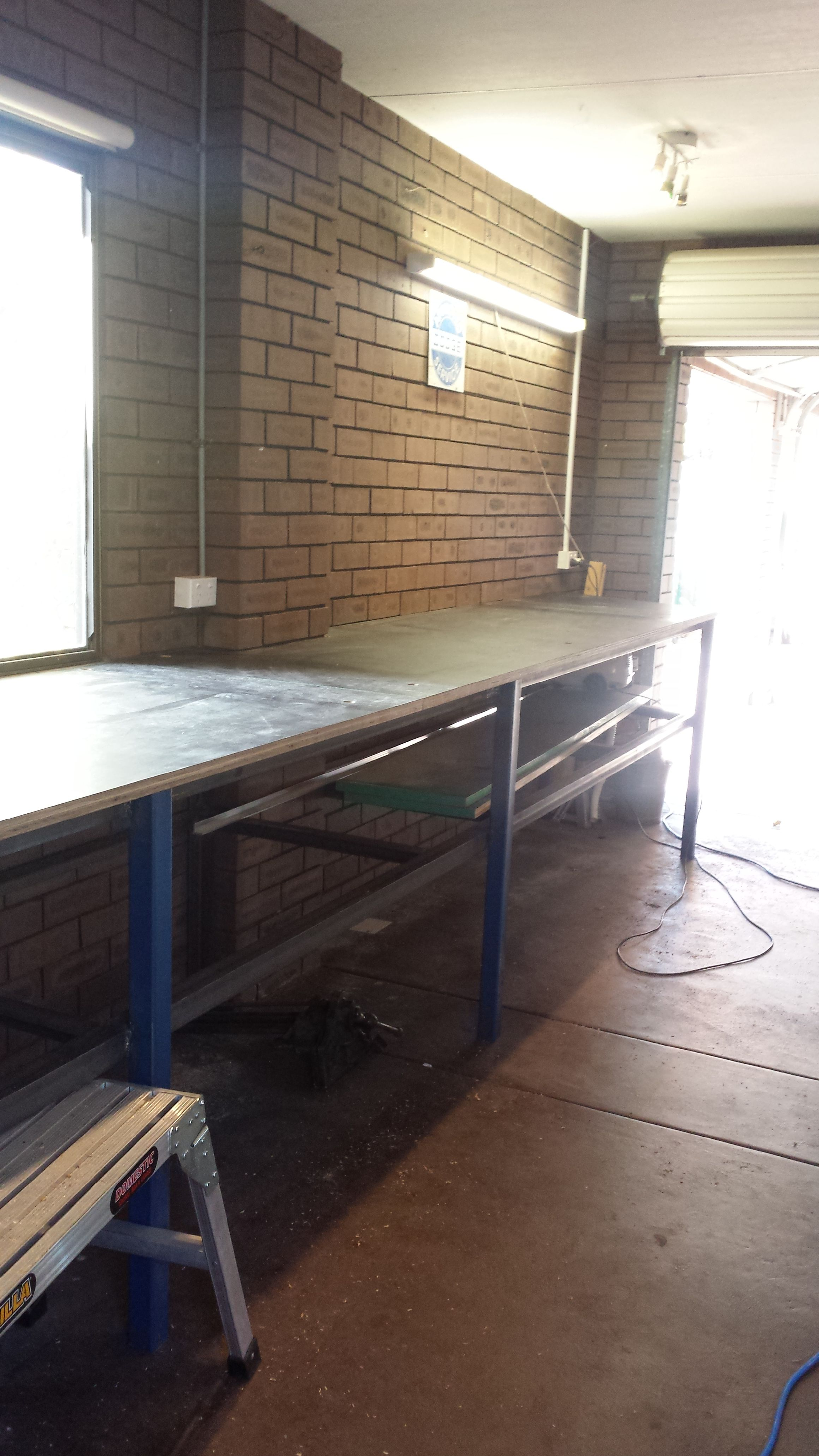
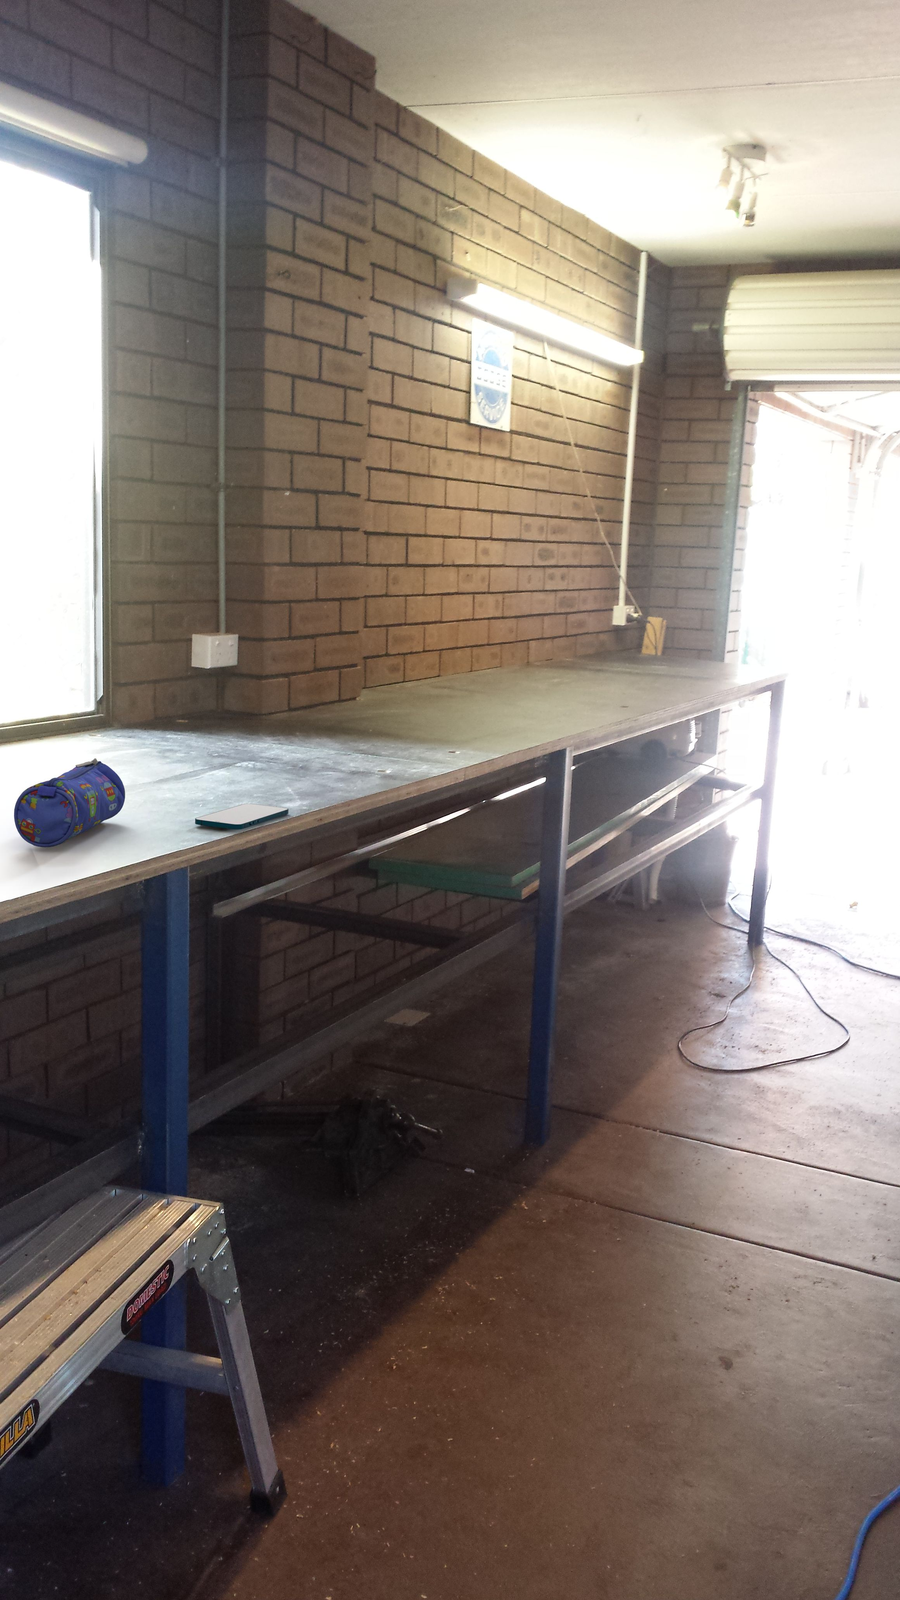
+ smartphone [195,803,289,830]
+ pencil case [13,758,125,847]
